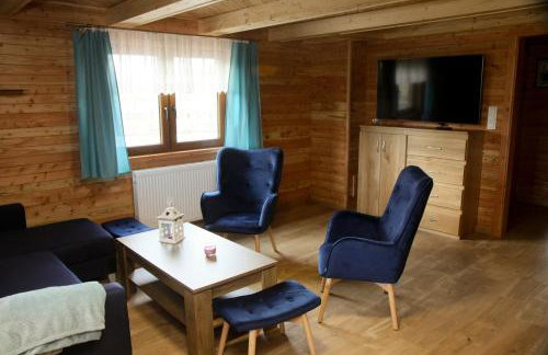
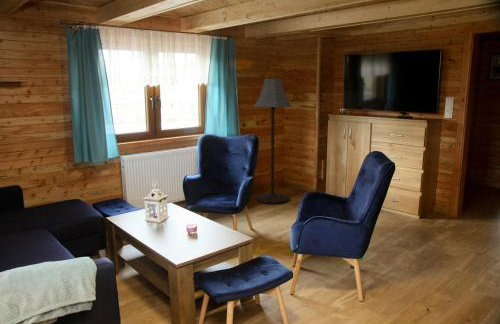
+ floor lamp [252,78,293,205]
